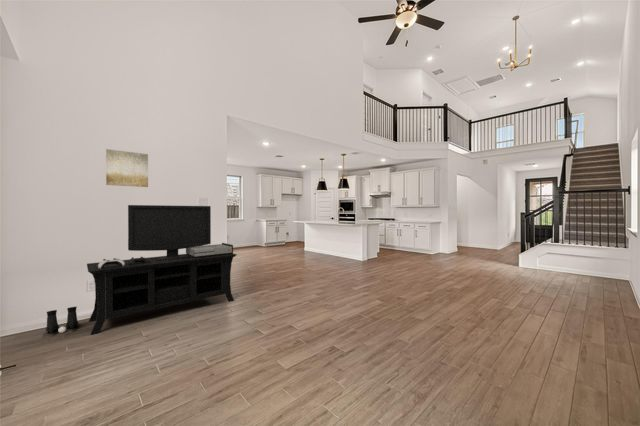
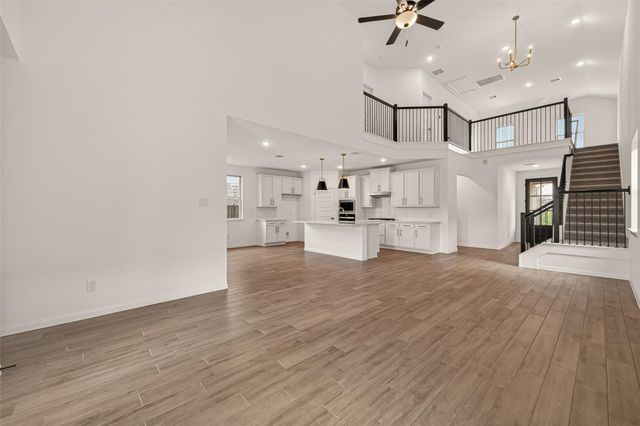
- boots [45,306,79,334]
- media console [86,204,238,336]
- wall art [105,148,149,188]
